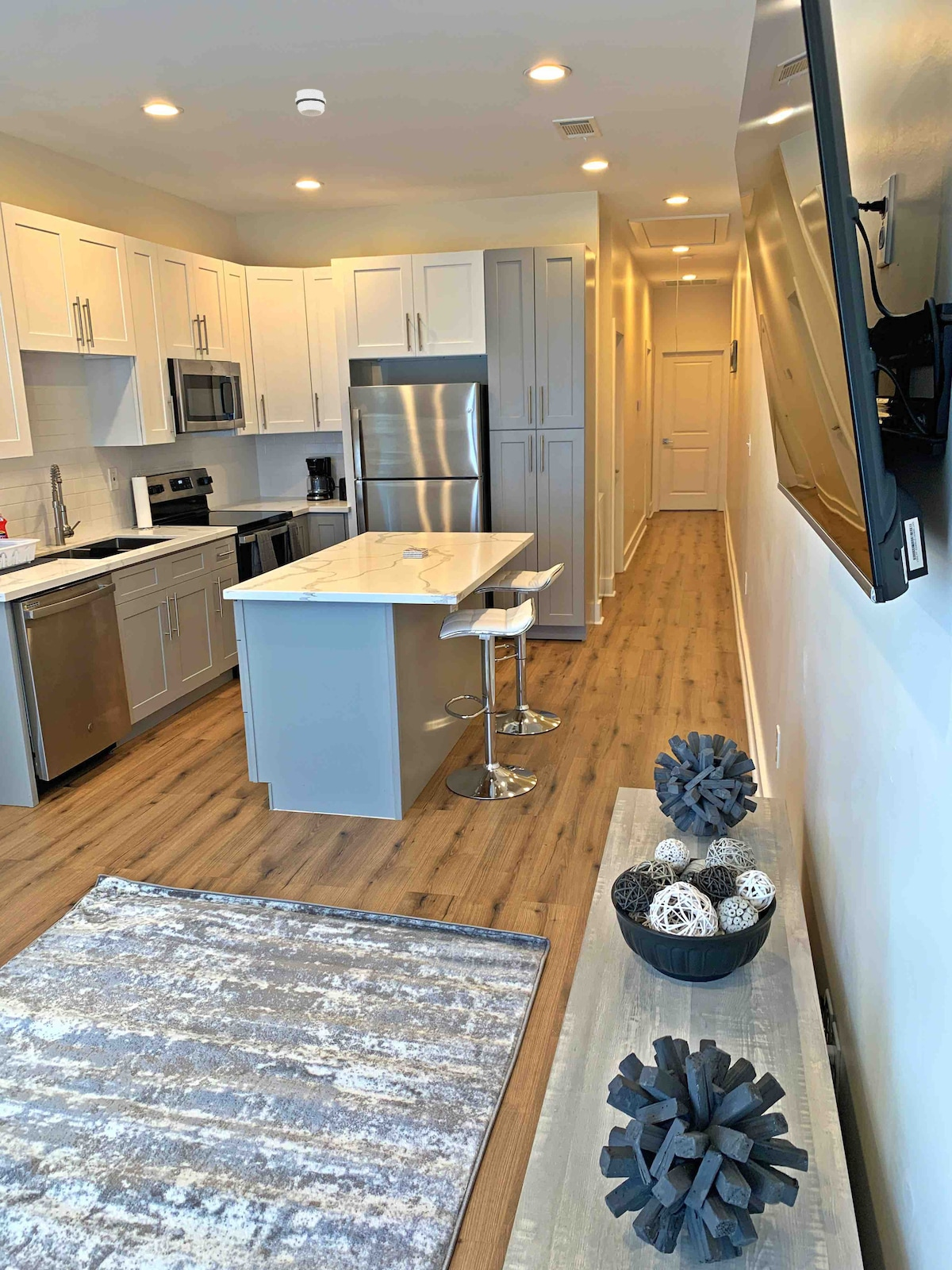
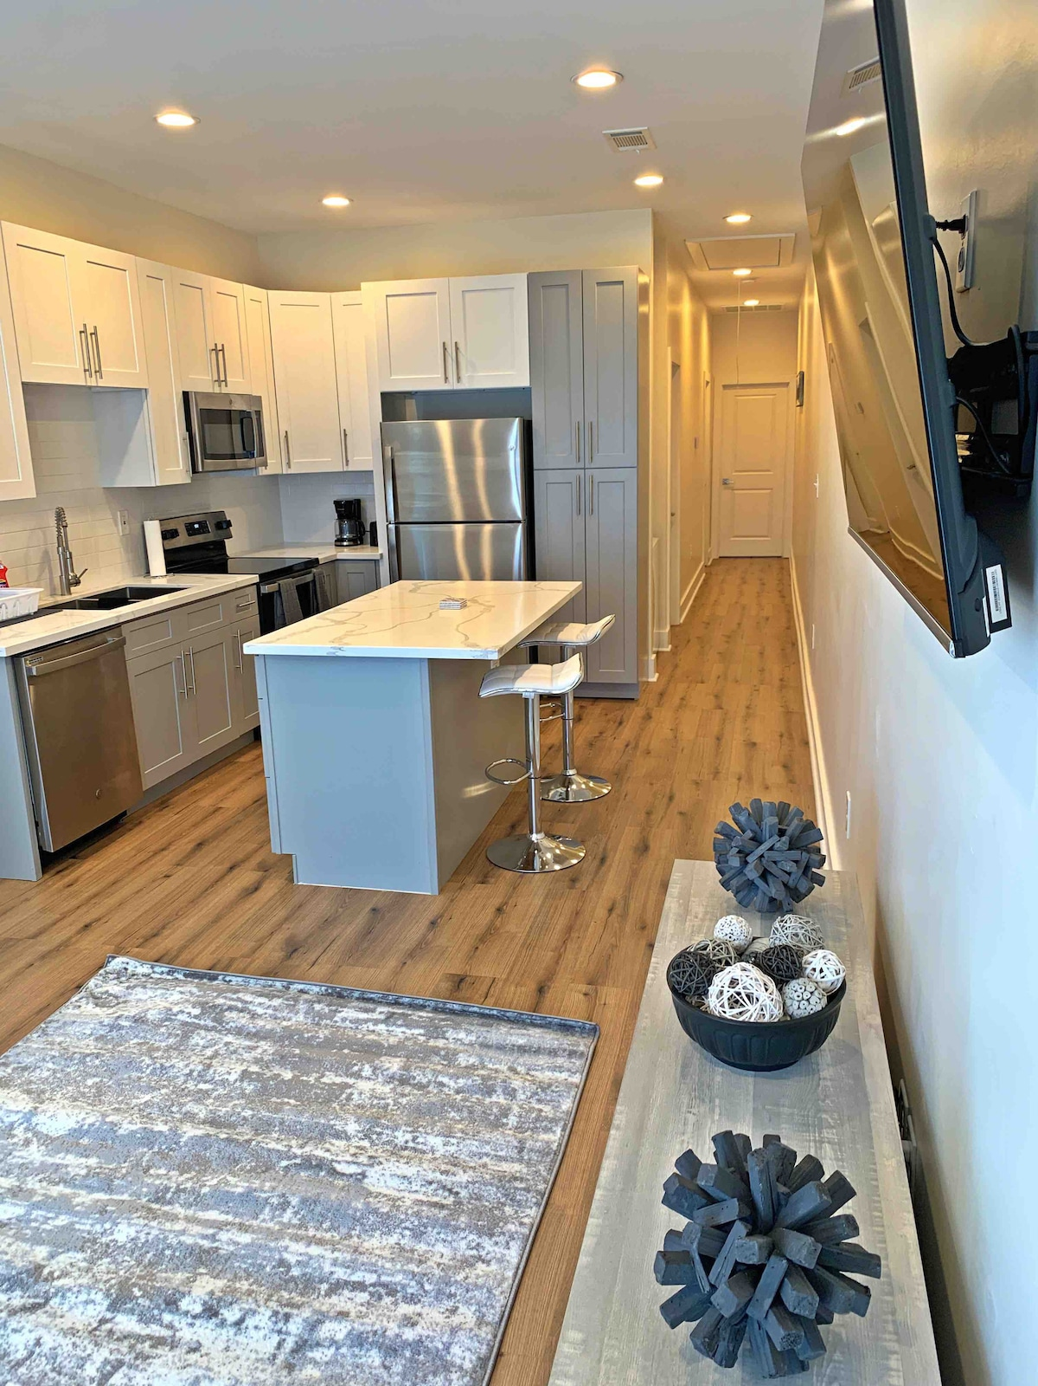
- smoke detector [294,88,327,117]
